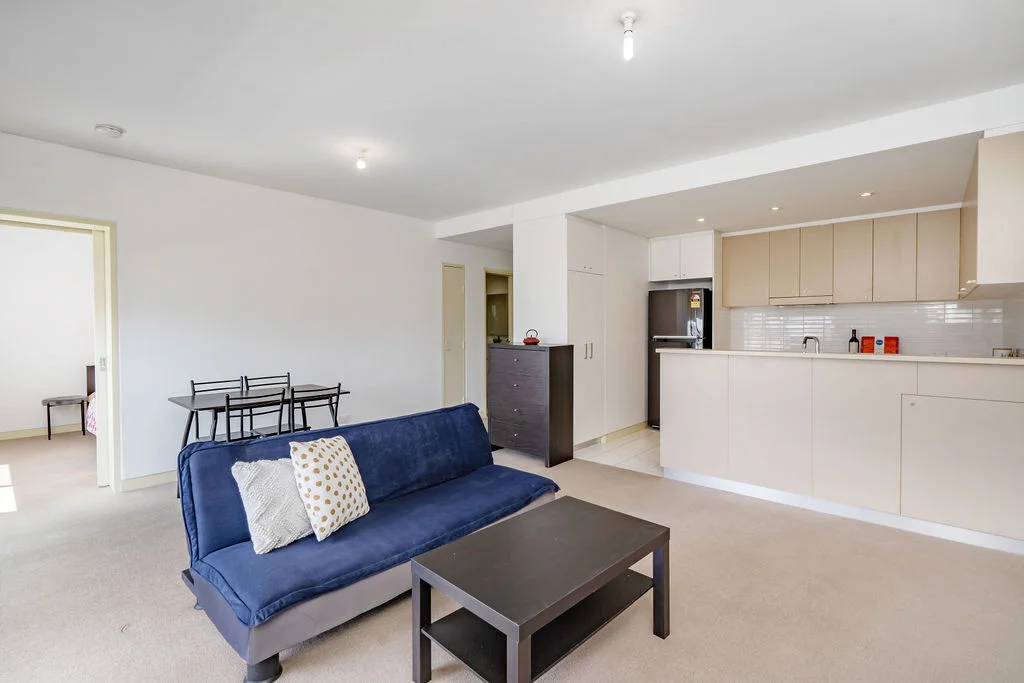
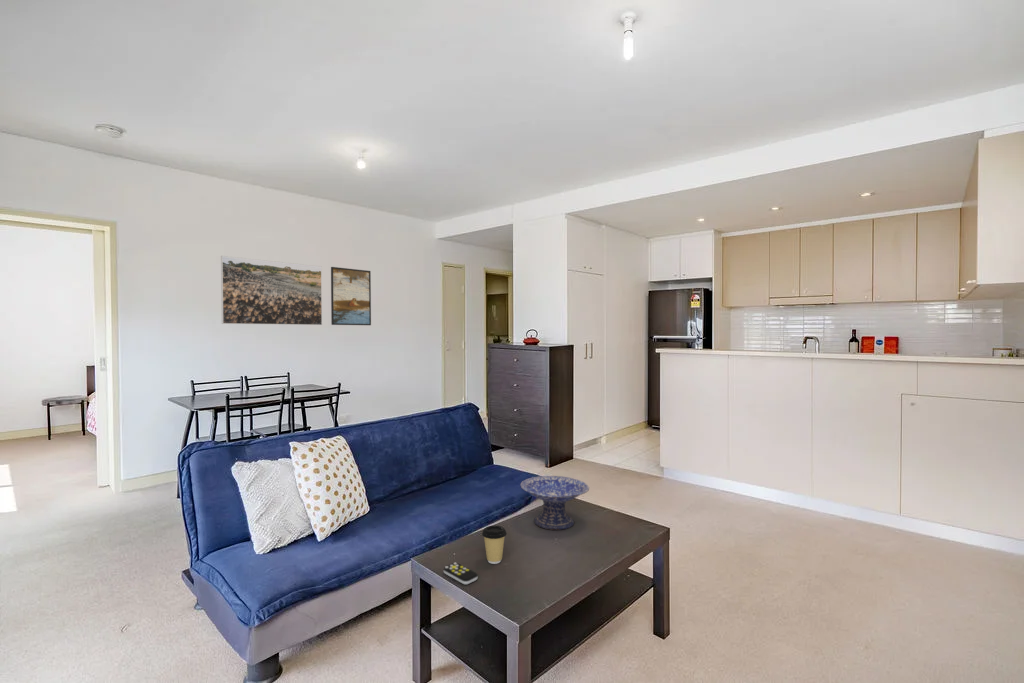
+ coffee cup [481,524,508,565]
+ decorative bowl [519,475,590,531]
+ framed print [220,255,323,326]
+ remote control [443,562,479,585]
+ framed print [330,266,372,326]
